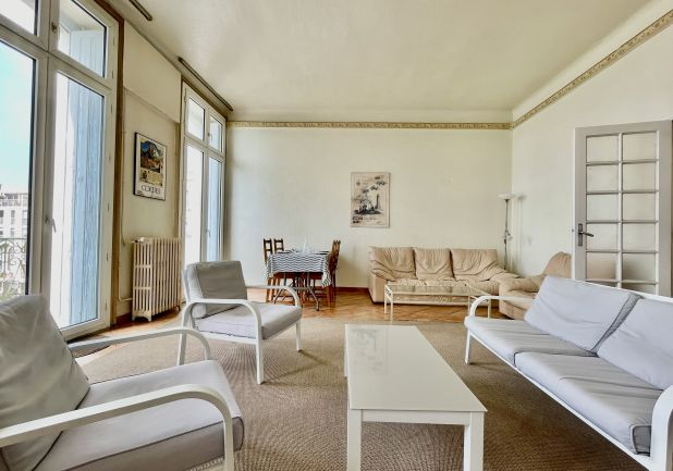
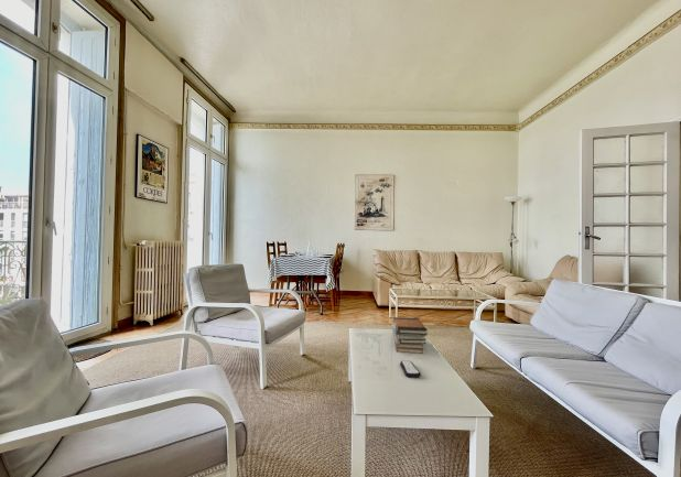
+ remote control [399,359,422,379]
+ book stack [391,316,429,355]
